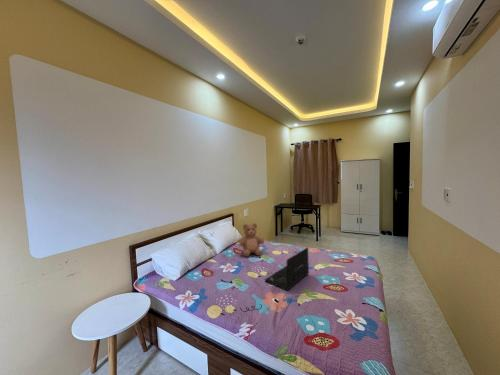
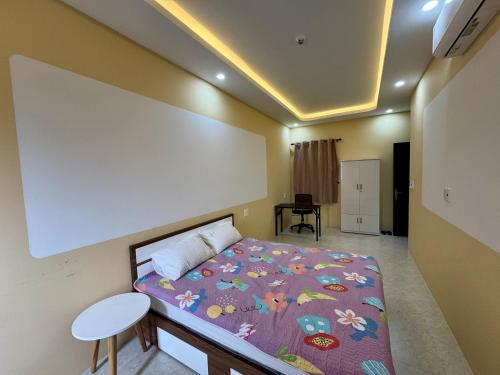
- laptop [264,246,310,291]
- teddy bear [235,222,267,258]
